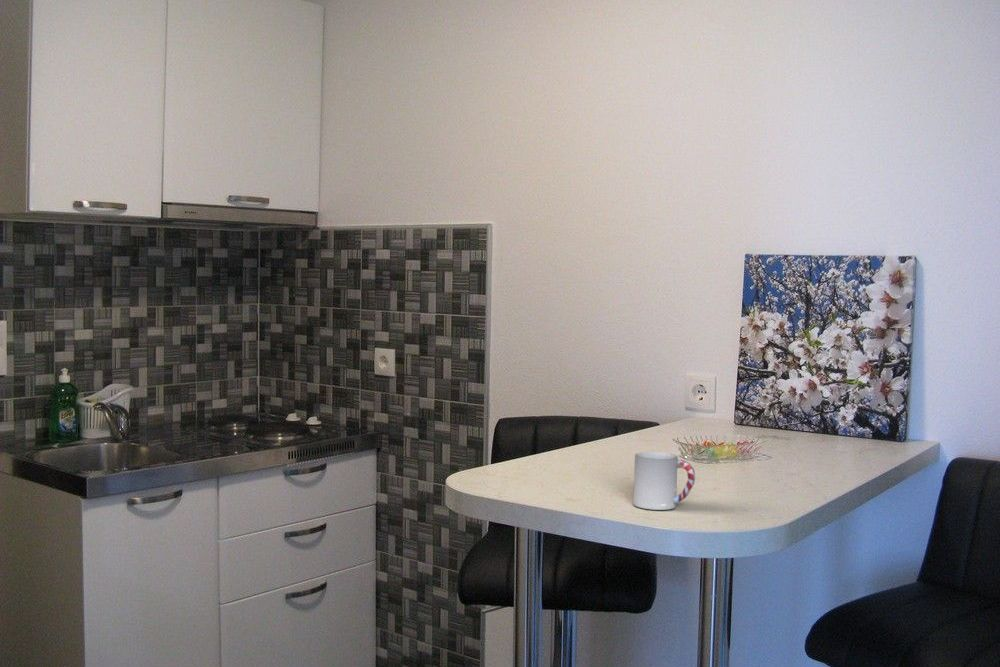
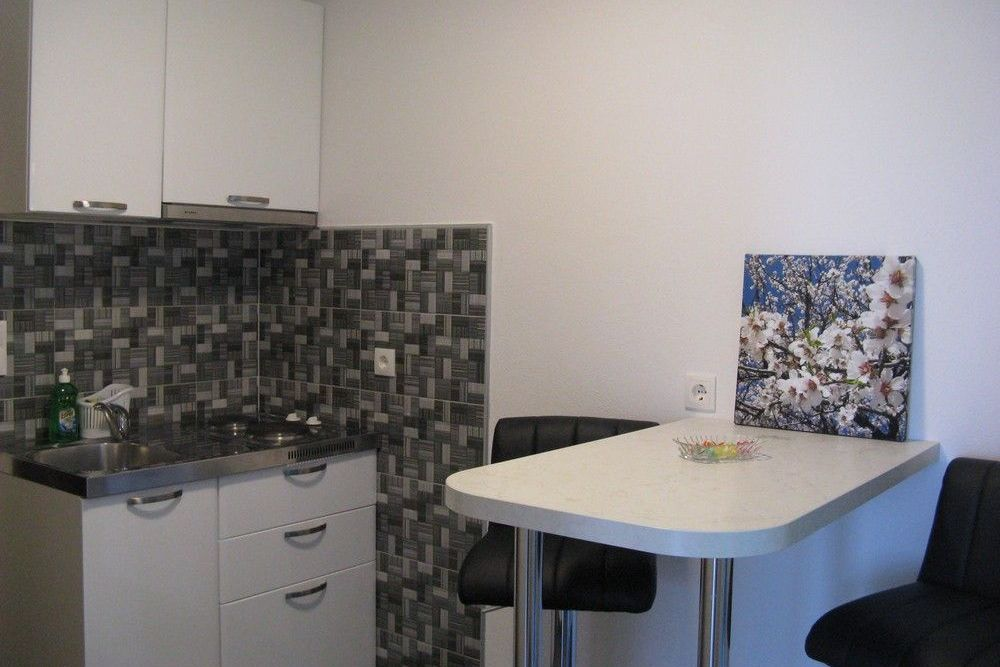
- cup [632,451,696,511]
